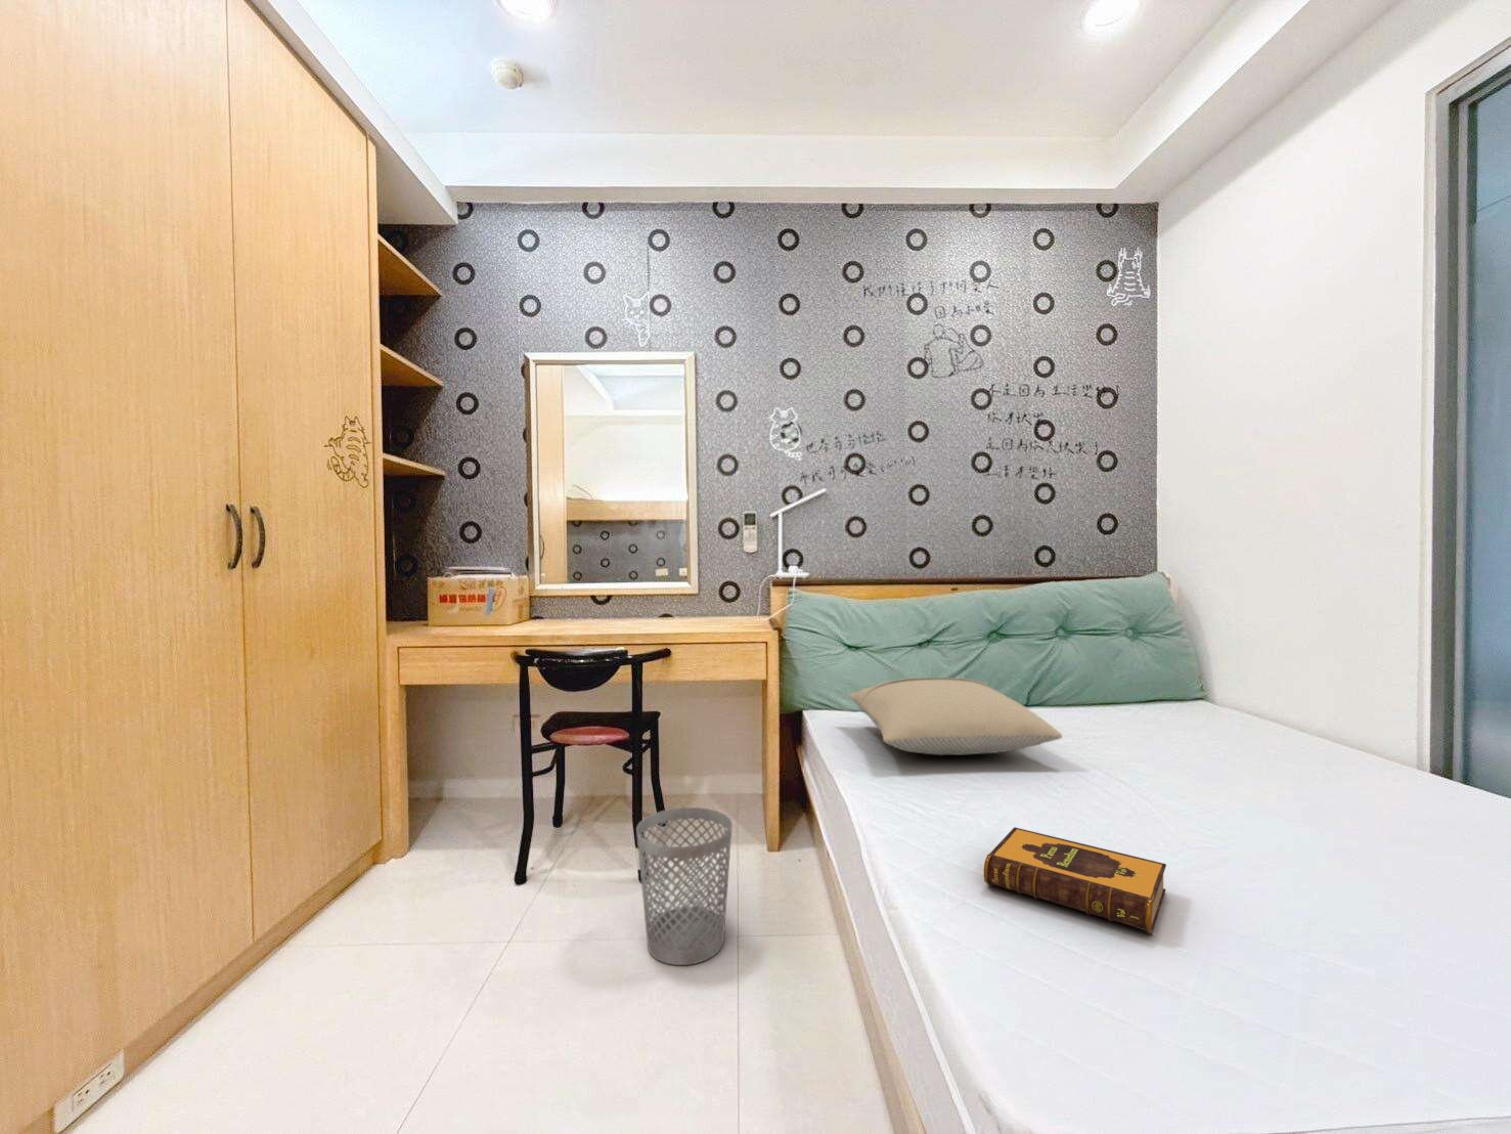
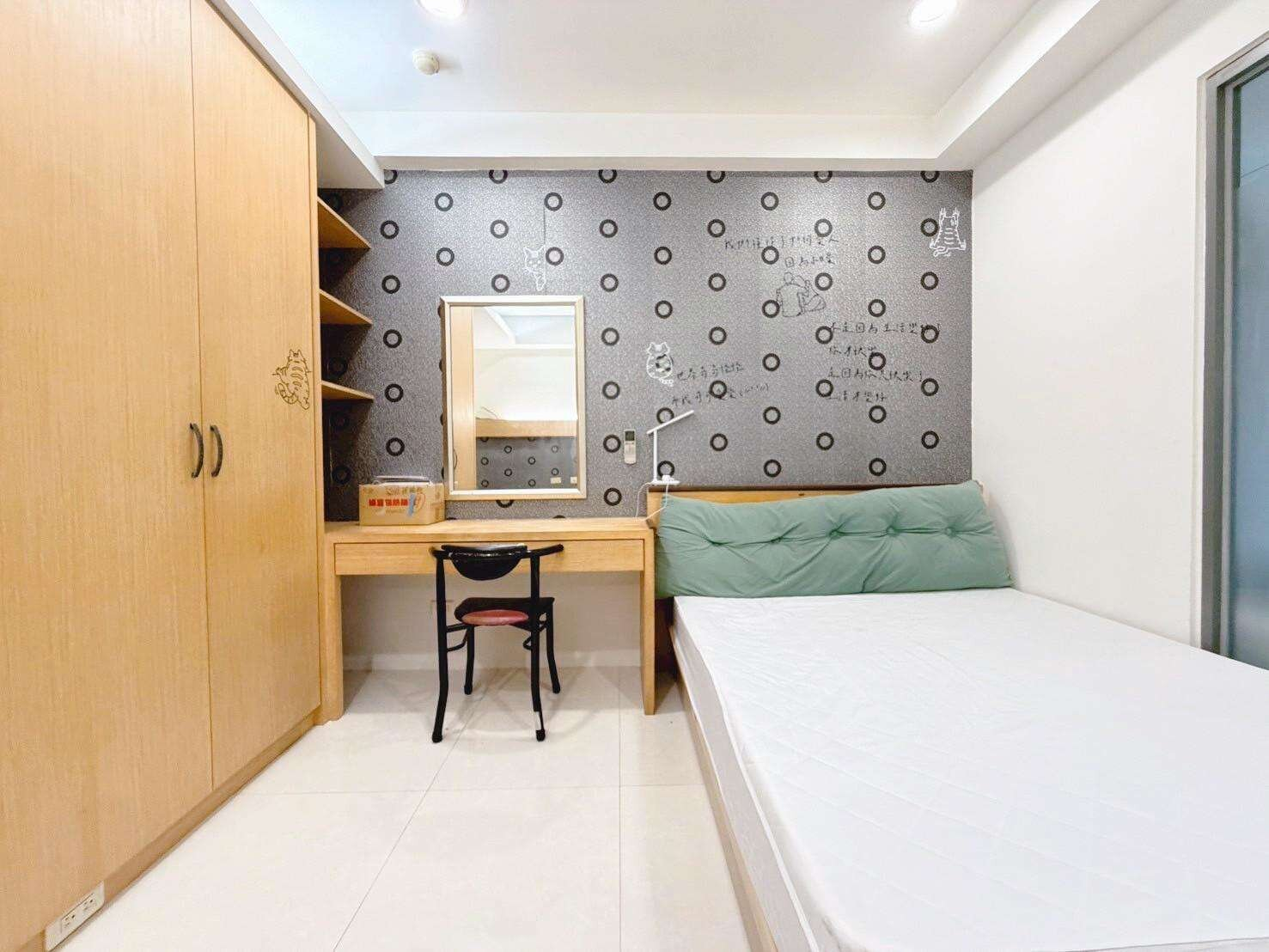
- pillow [848,677,1063,756]
- wastebasket [636,806,733,966]
- hardback book [984,825,1167,934]
